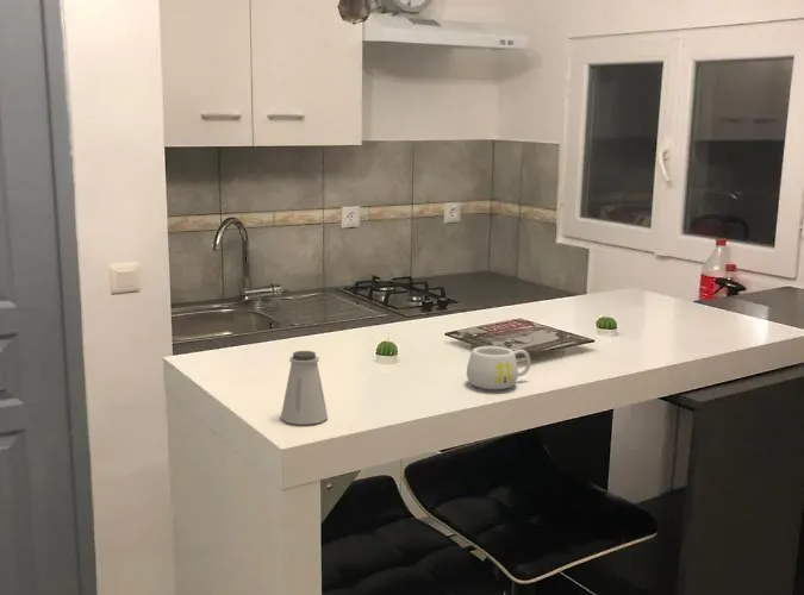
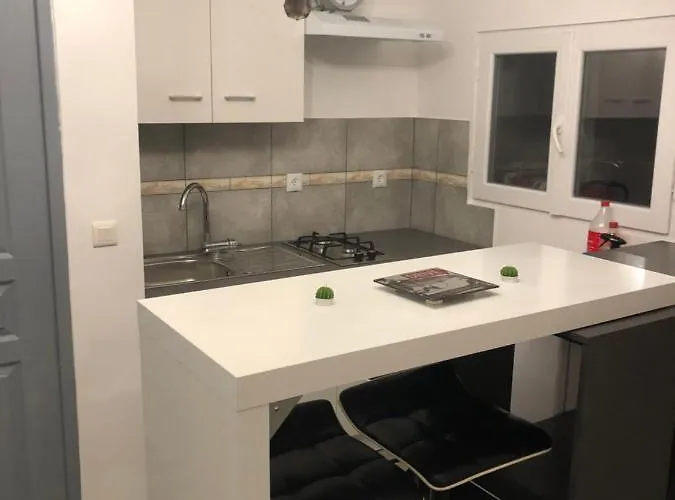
- saltshaker [280,350,329,425]
- mug [466,345,531,390]
